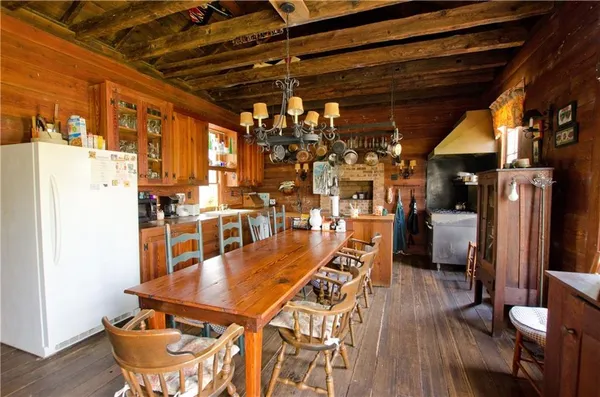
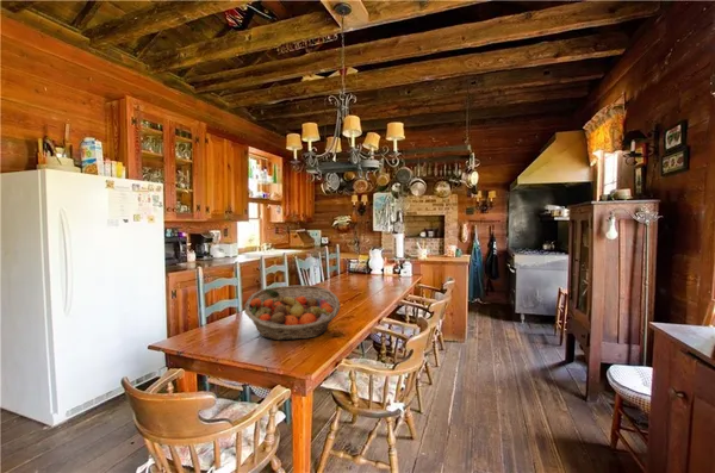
+ fruit basket [243,284,341,342]
